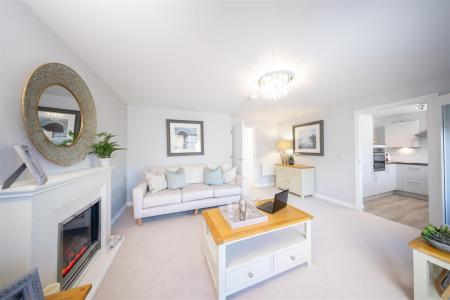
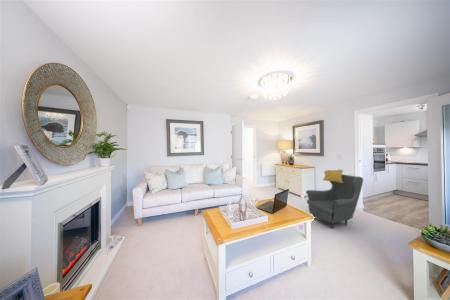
+ armchair [305,169,364,230]
